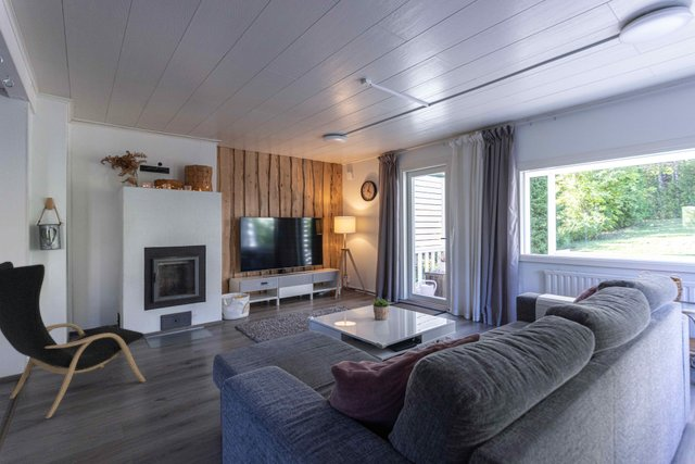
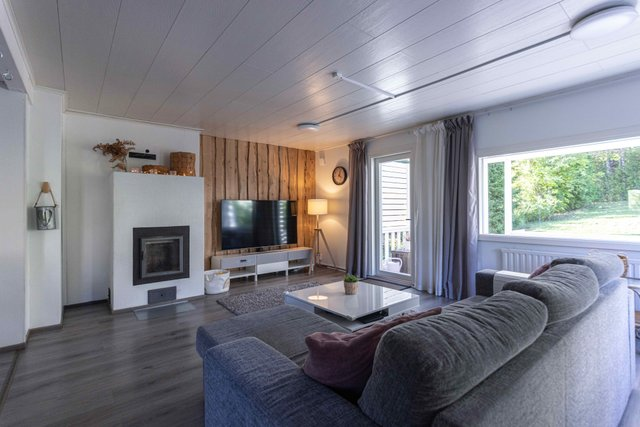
- lounge chair [0,261,147,419]
